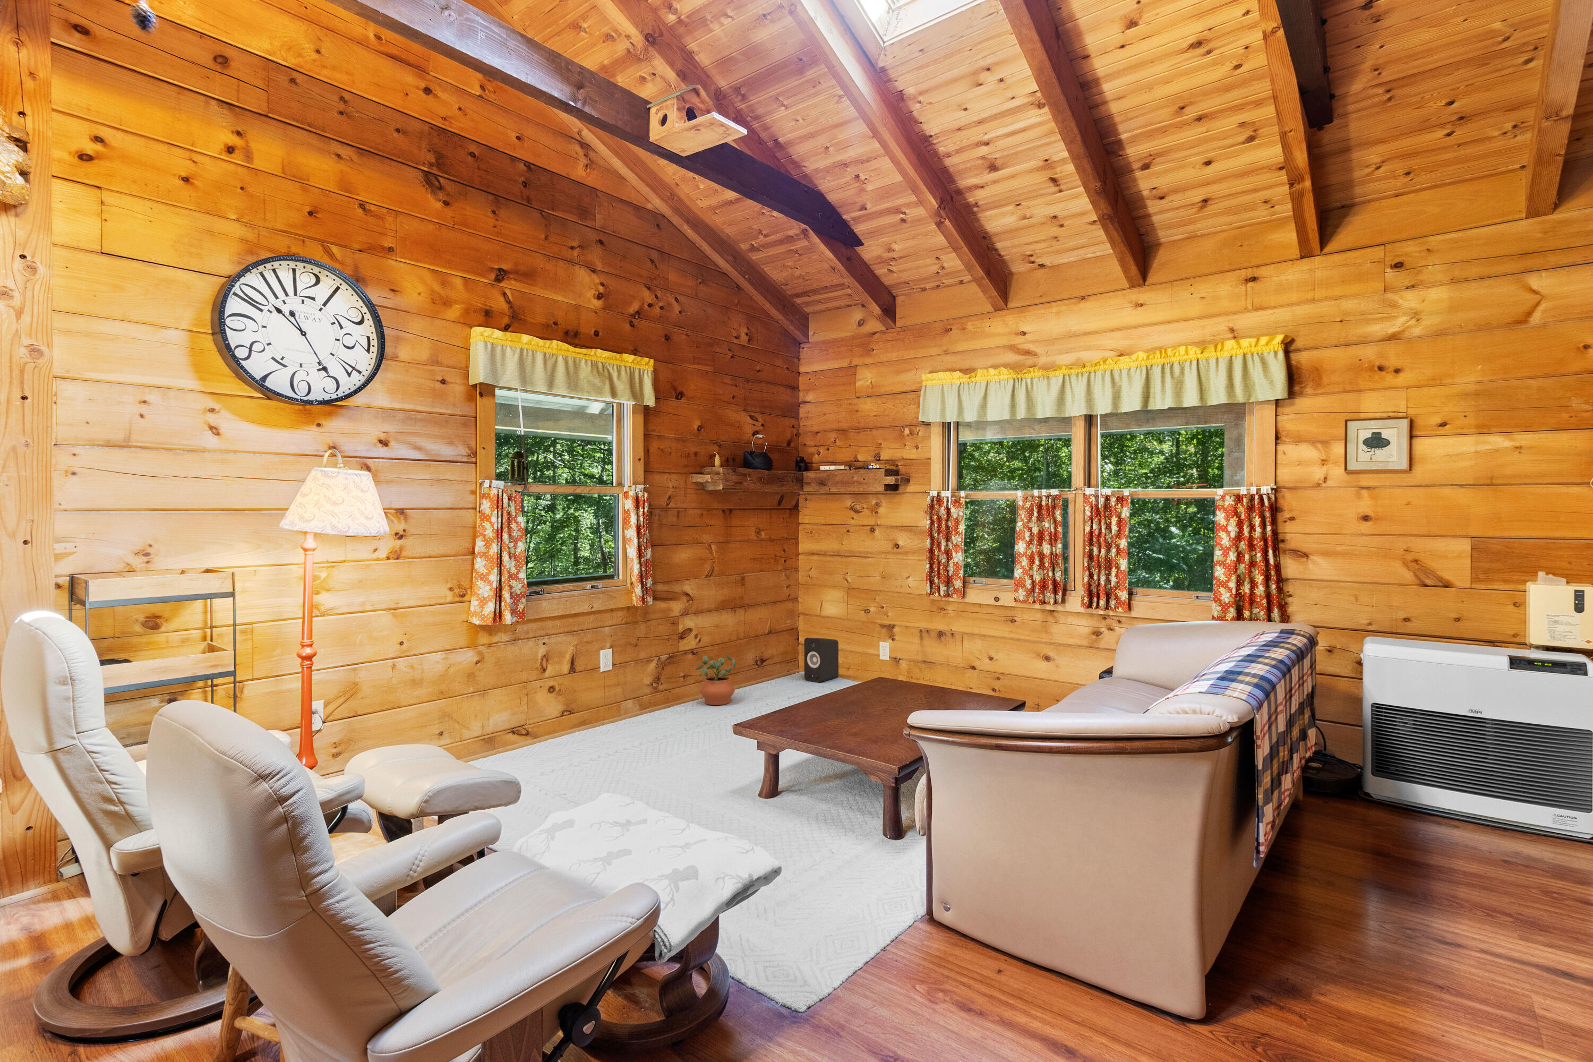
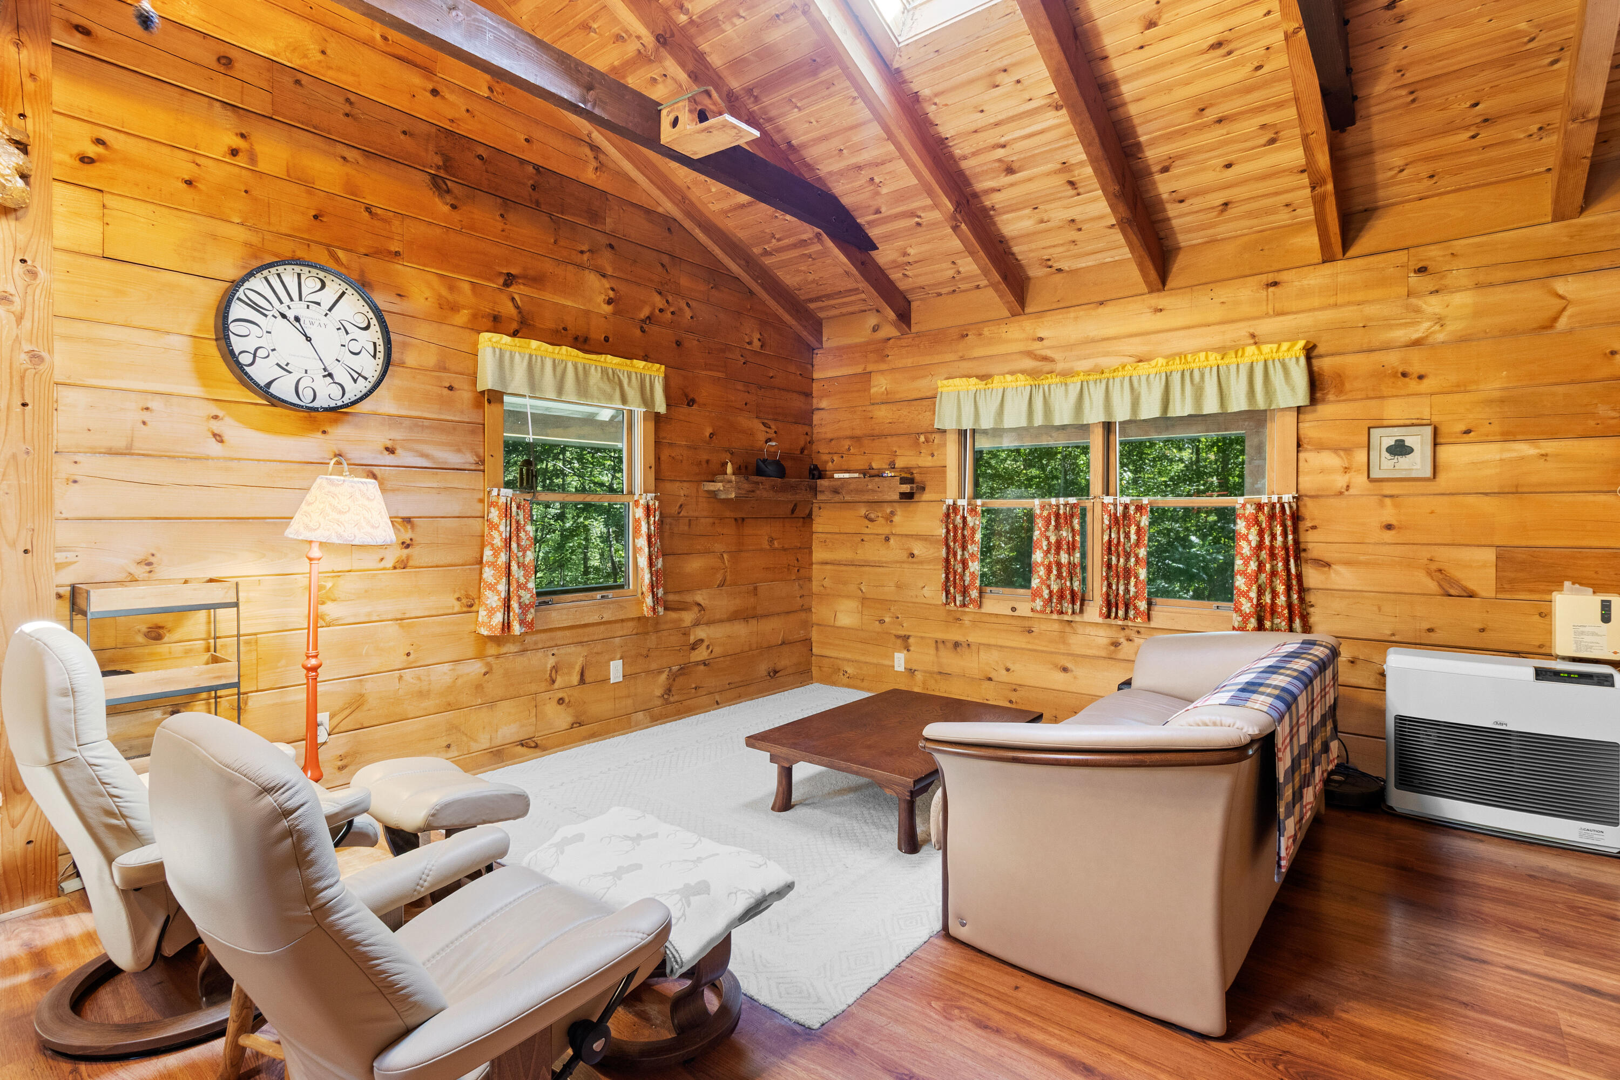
- speaker [804,638,839,683]
- potted plant [695,653,736,705]
